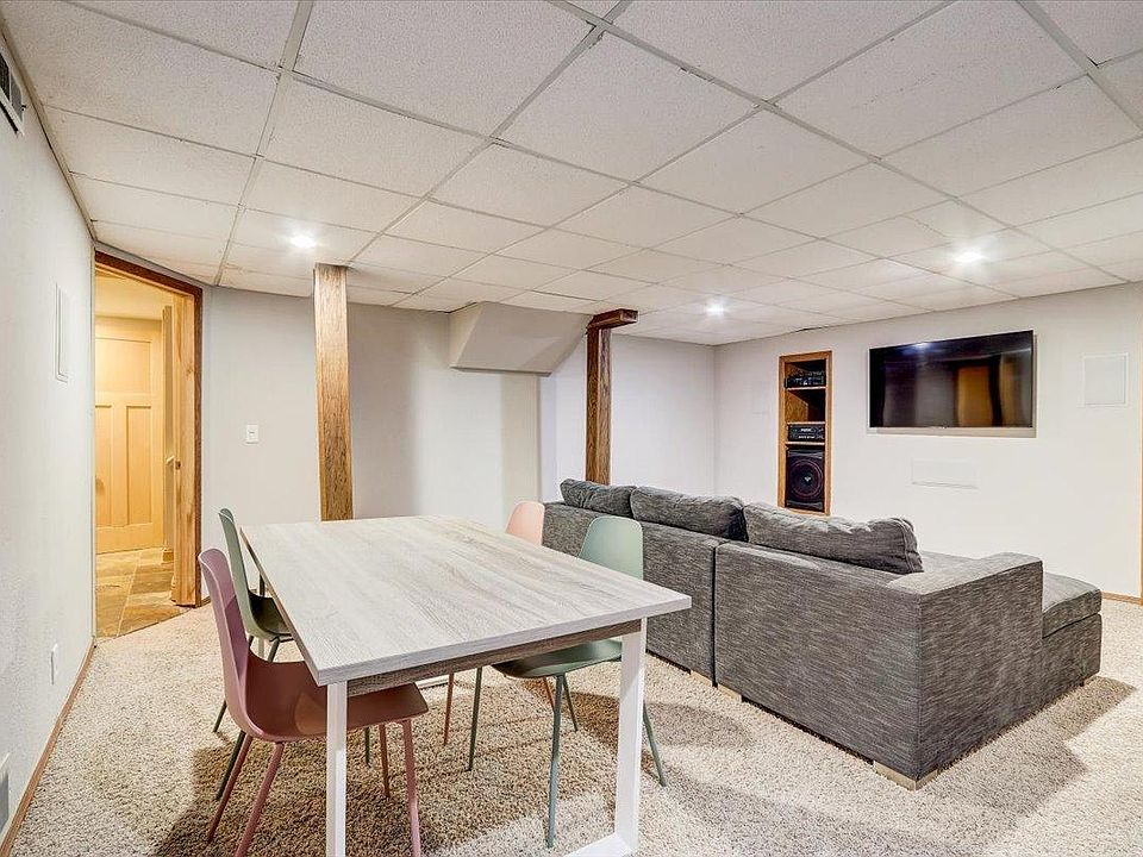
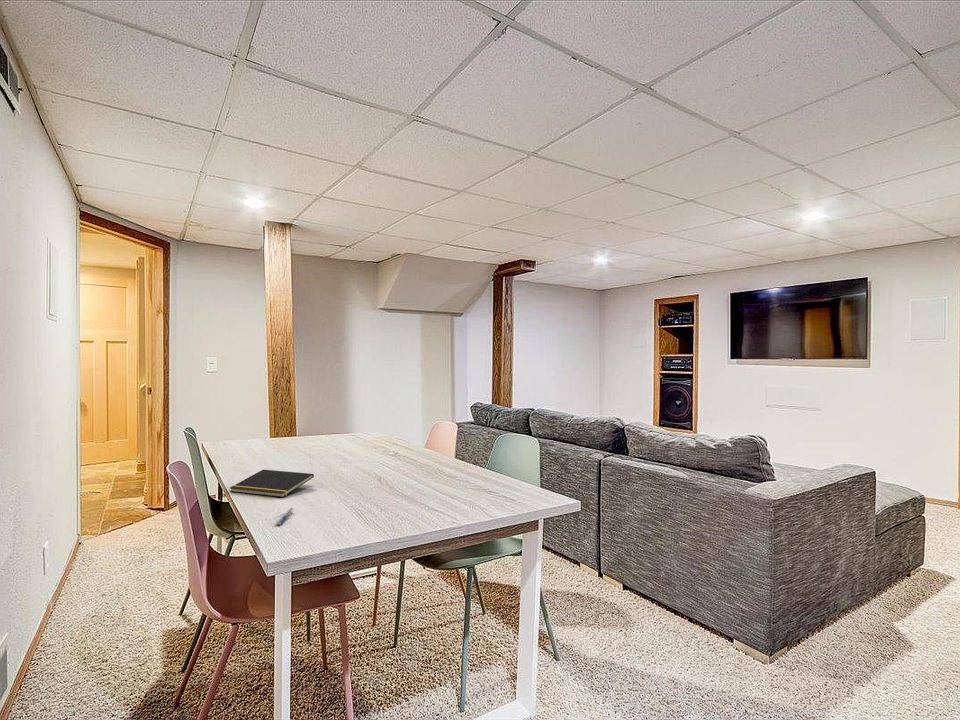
+ pen [274,507,294,527]
+ notepad [229,469,315,498]
